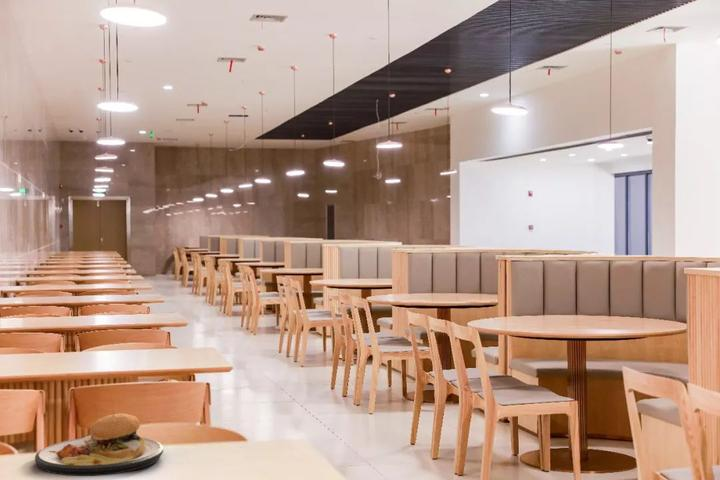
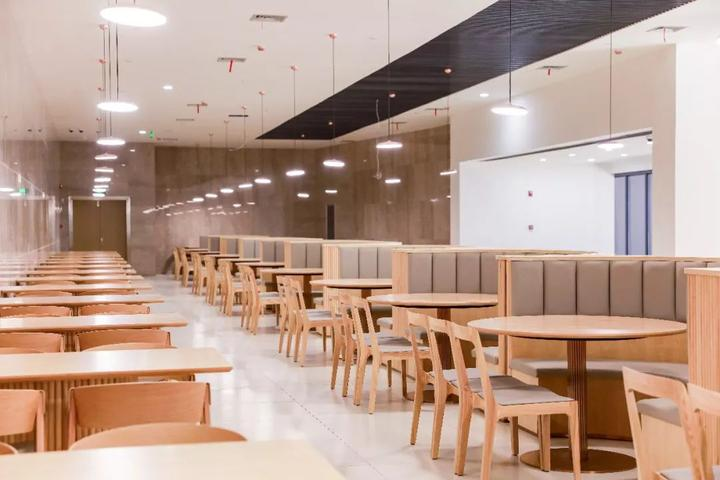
- plate [34,393,164,477]
